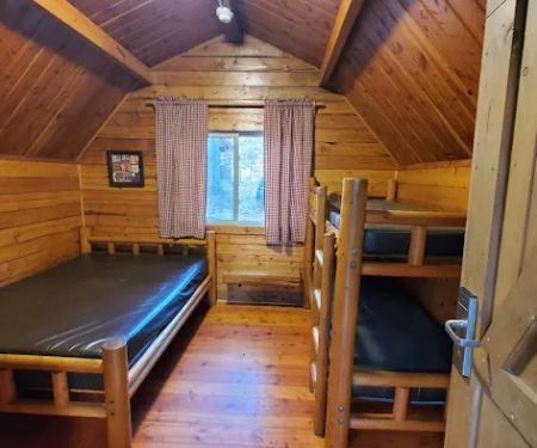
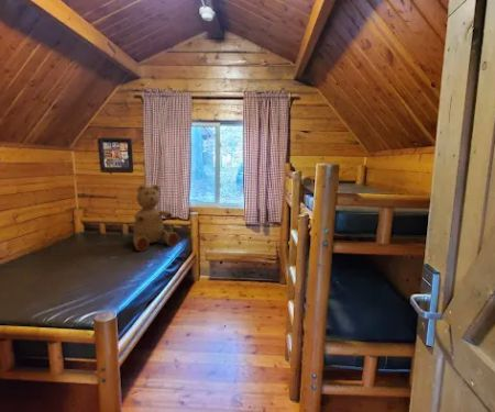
+ teddy bear [132,183,180,252]
